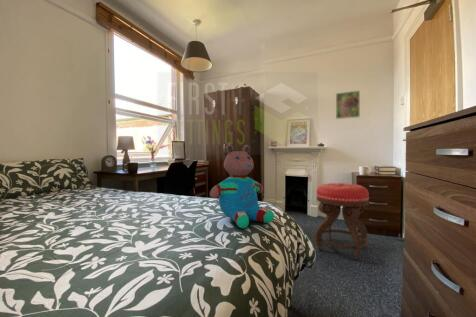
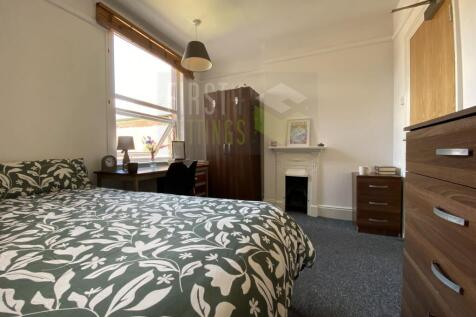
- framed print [335,89,361,120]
- stool [314,182,370,261]
- teddy bear [209,143,275,229]
